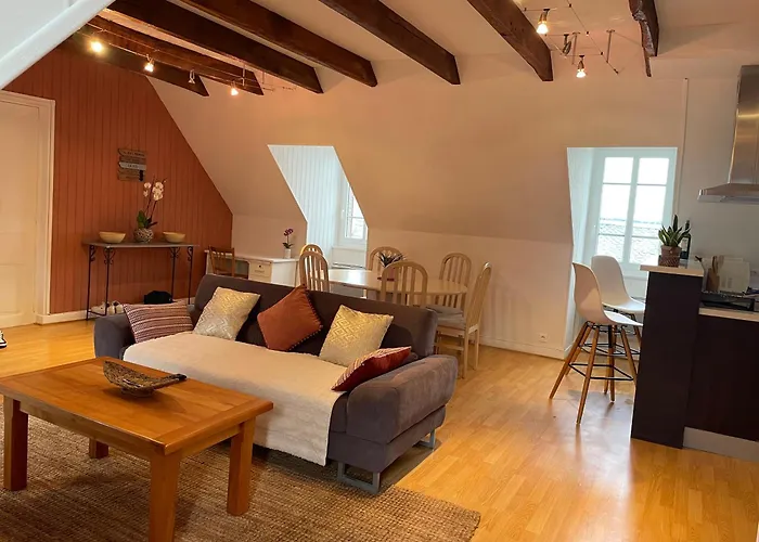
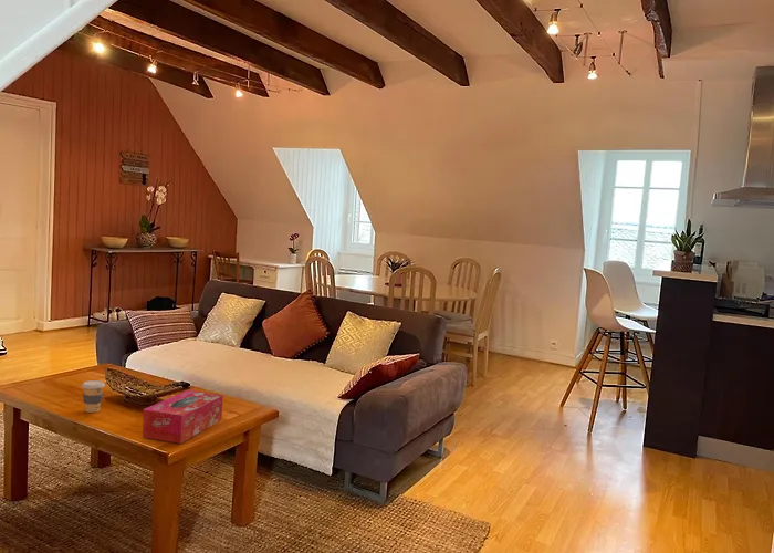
+ tissue box [142,389,224,445]
+ coffee cup [81,379,106,414]
